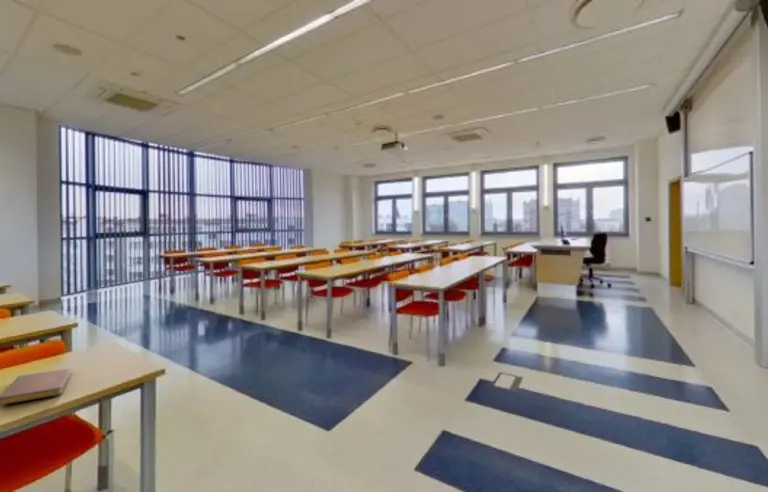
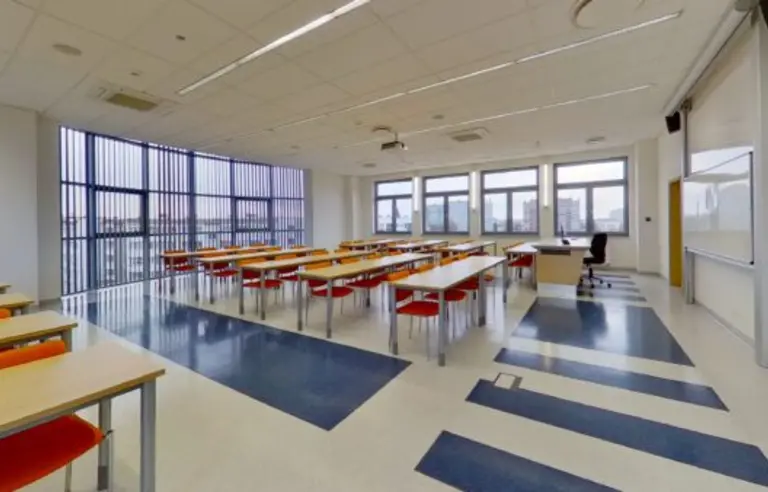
- notebook [0,368,74,406]
